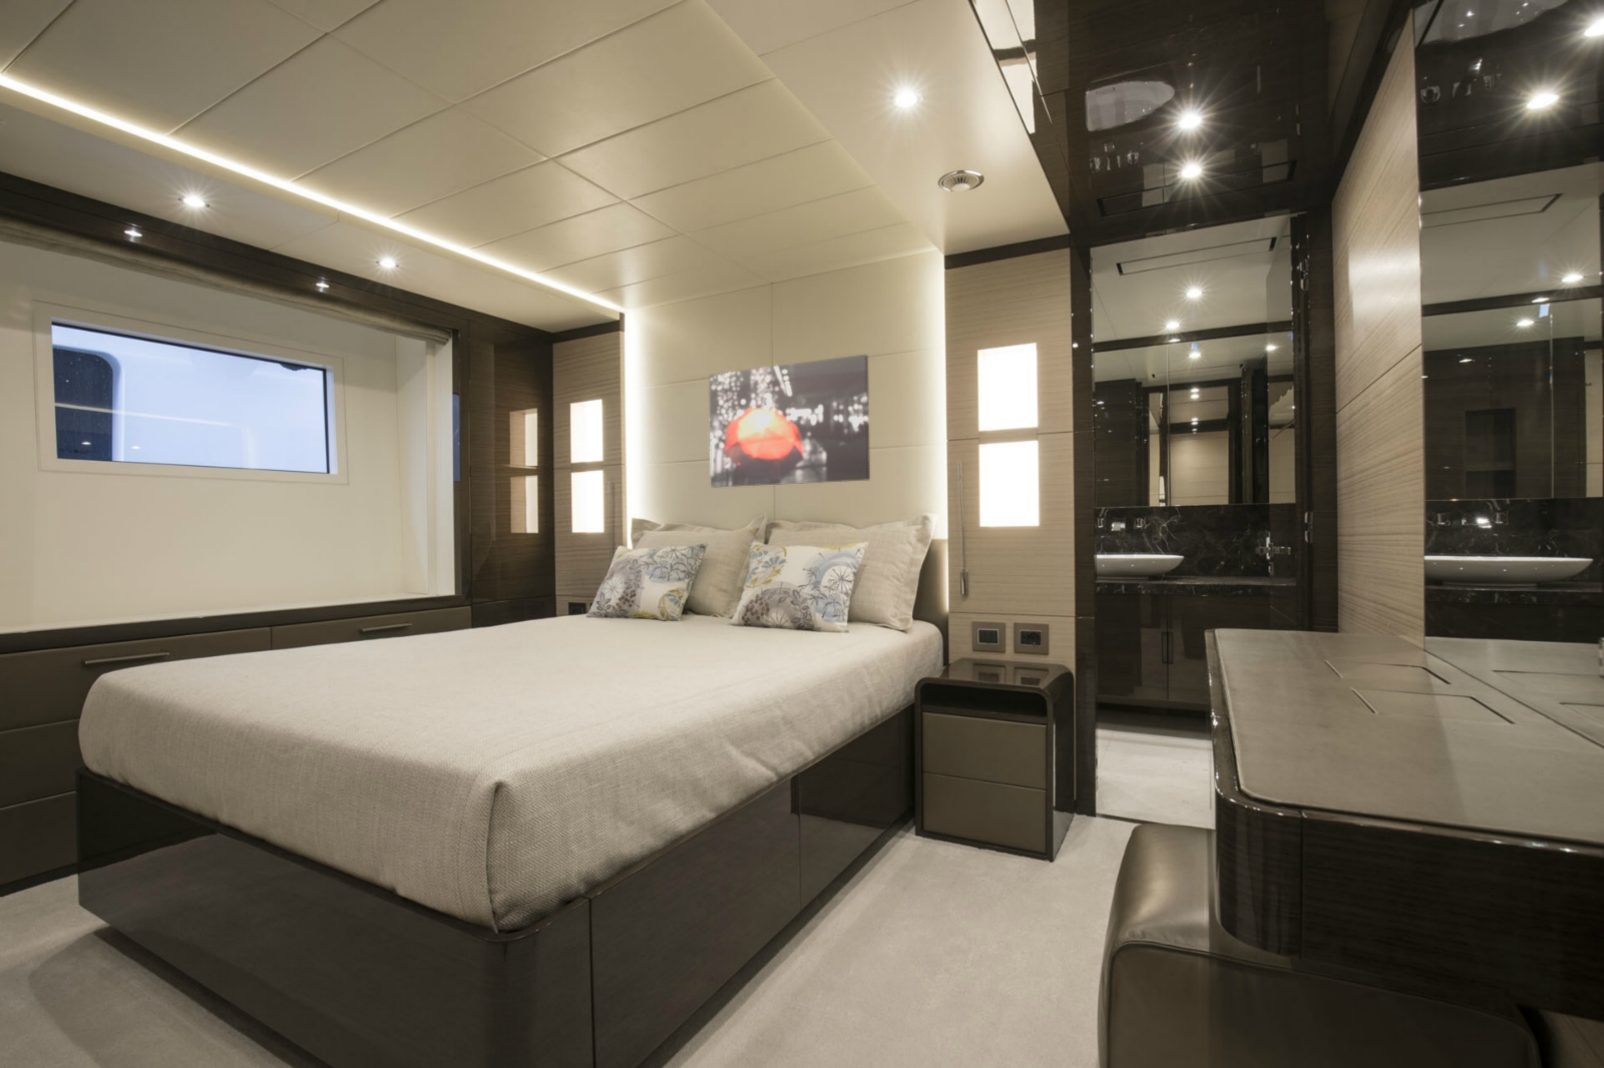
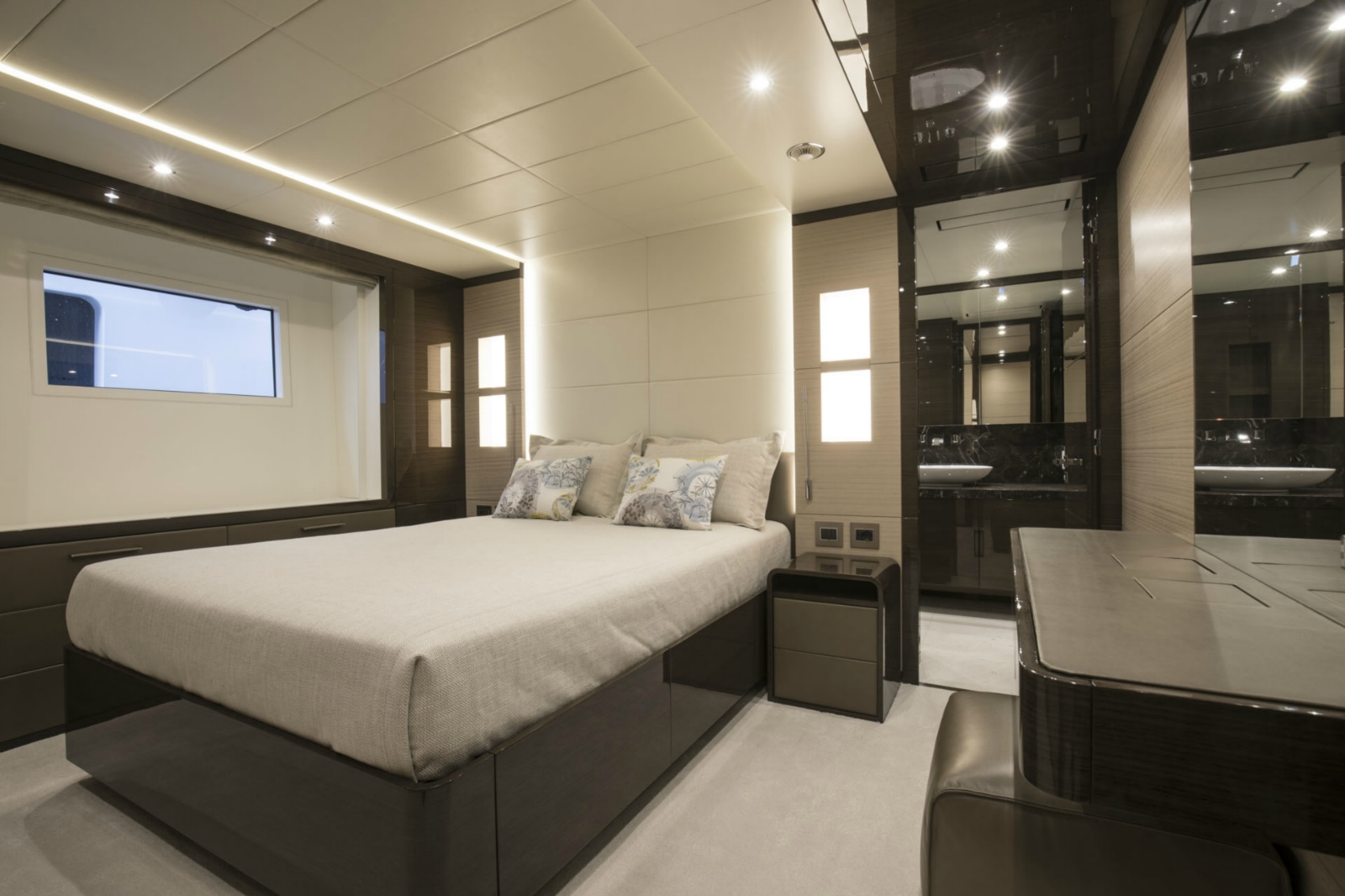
- wall art [707,354,872,488]
